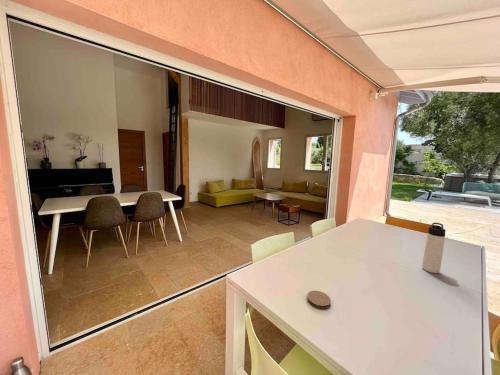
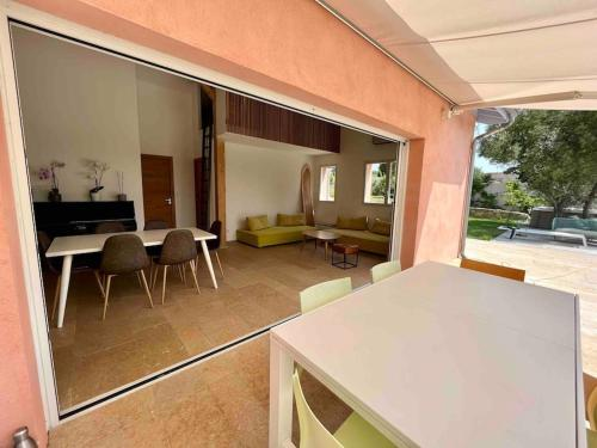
- thermos bottle [421,222,447,274]
- coaster [306,290,332,310]
